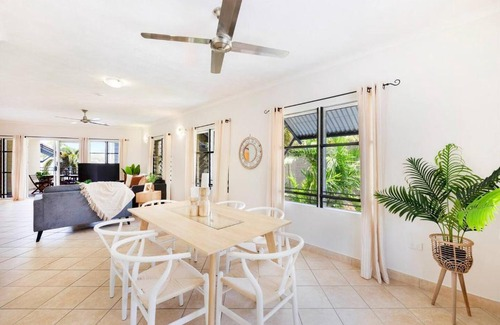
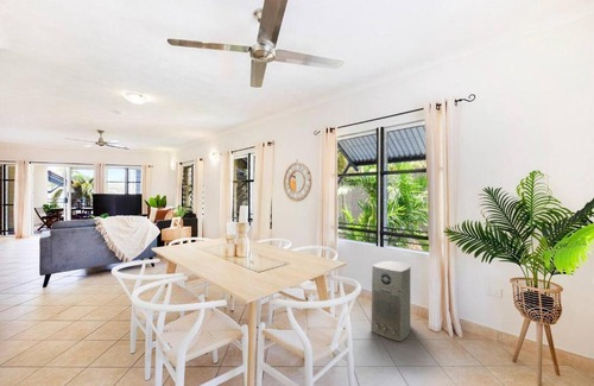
+ air purifier [371,260,411,342]
